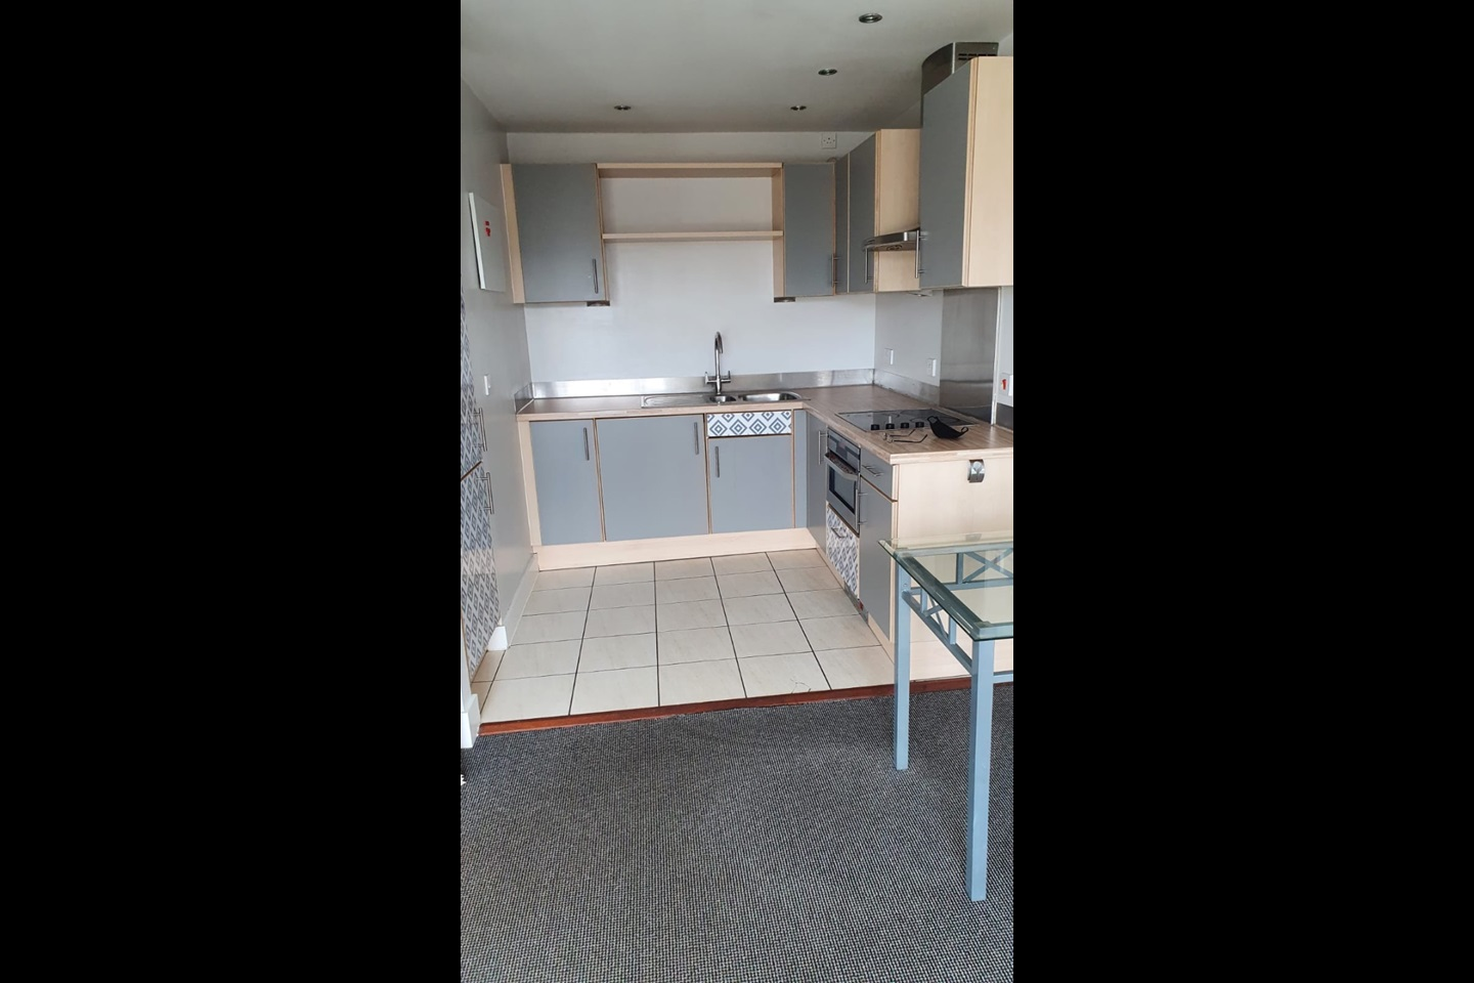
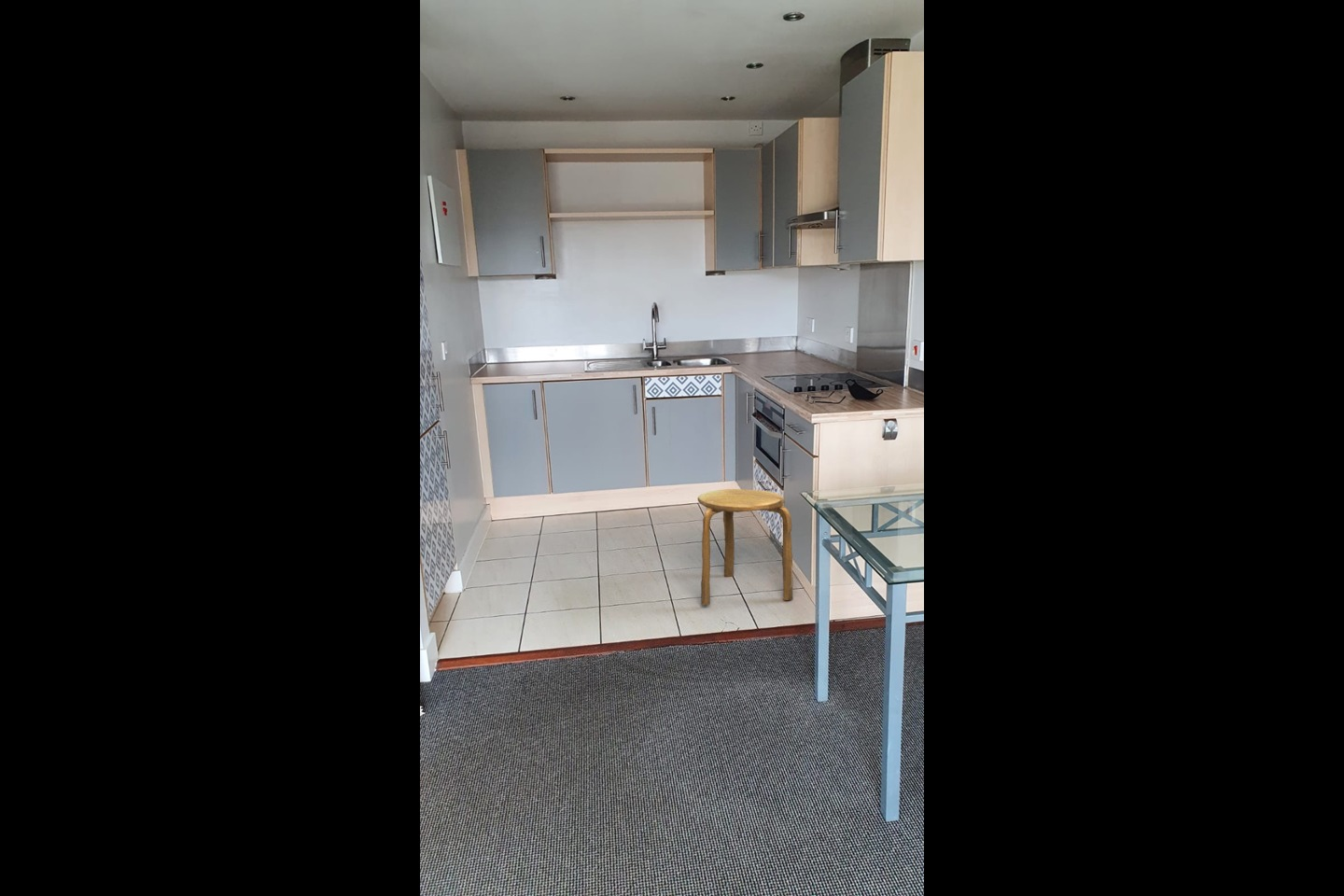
+ stool [697,488,794,606]
